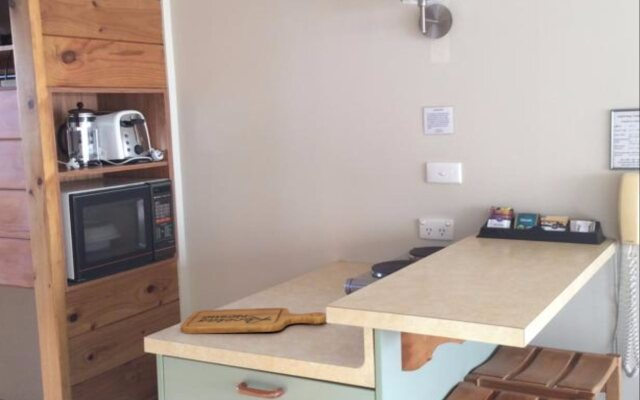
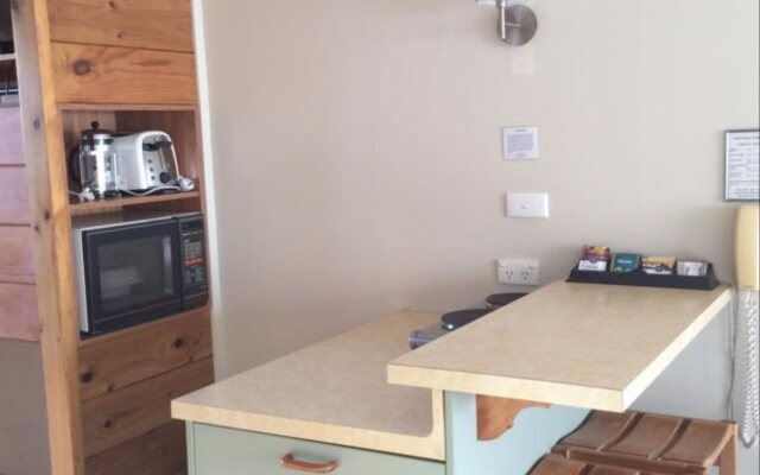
- cutting board [179,307,327,335]
